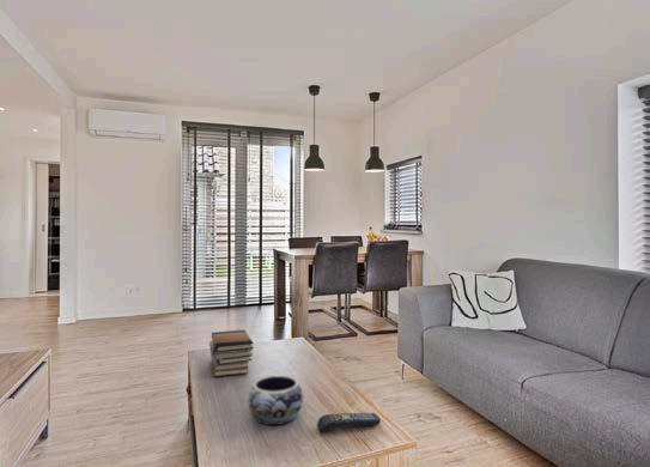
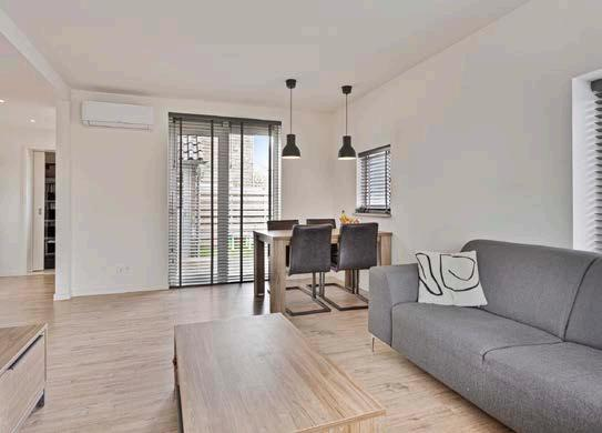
- remote control [316,412,382,433]
- book stack [208,329,255,377]
- decorative bowl [248,375,304,426]
